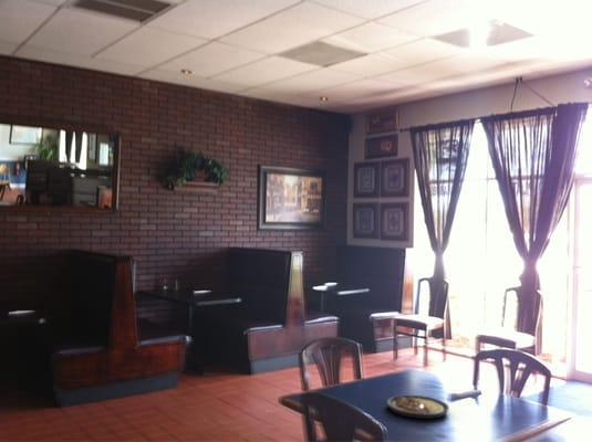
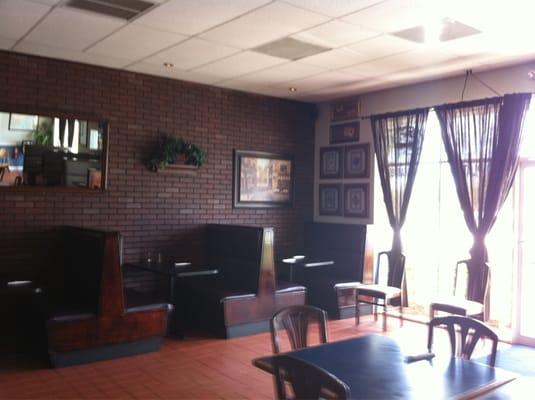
- plate [386,394,450,420]
